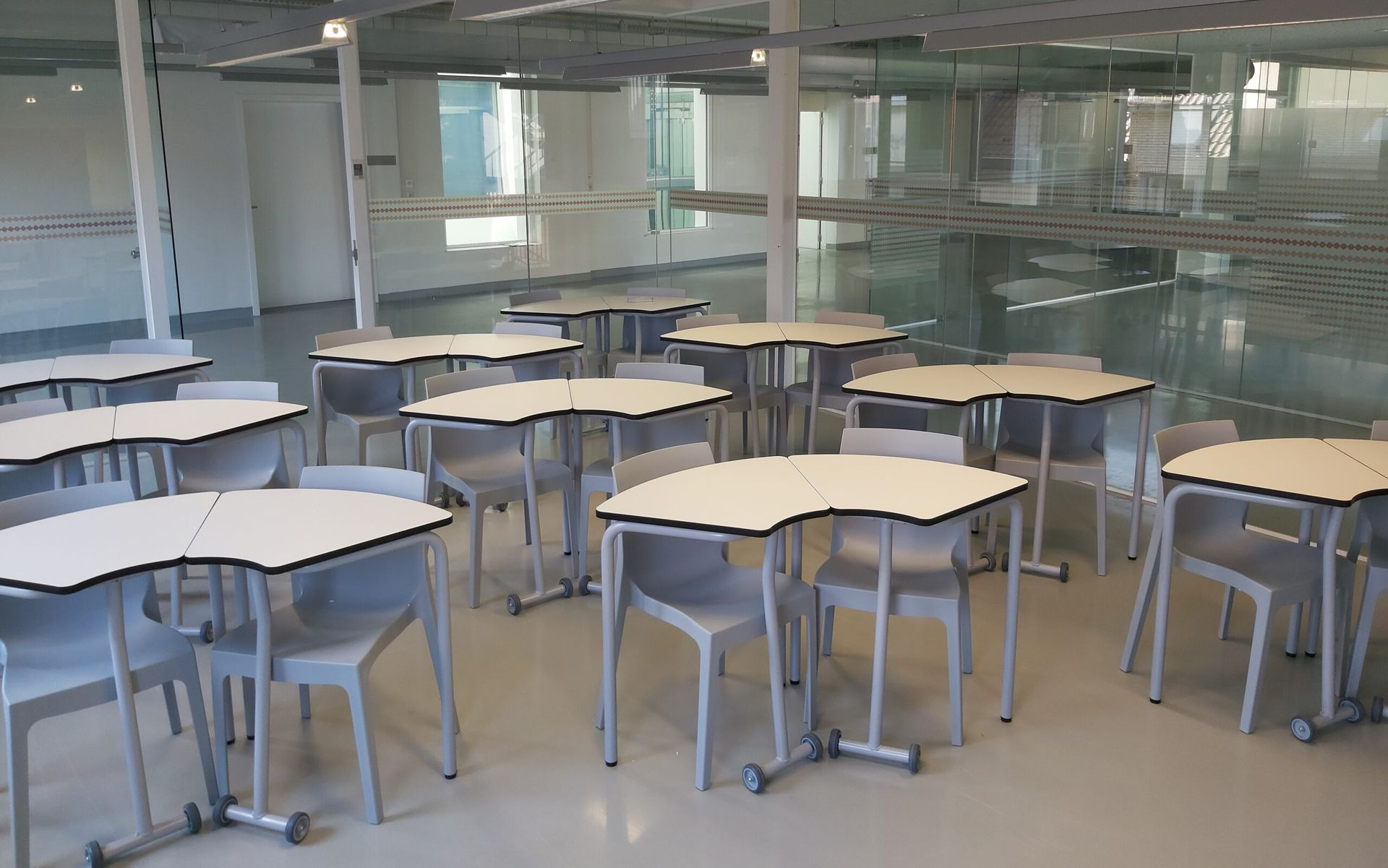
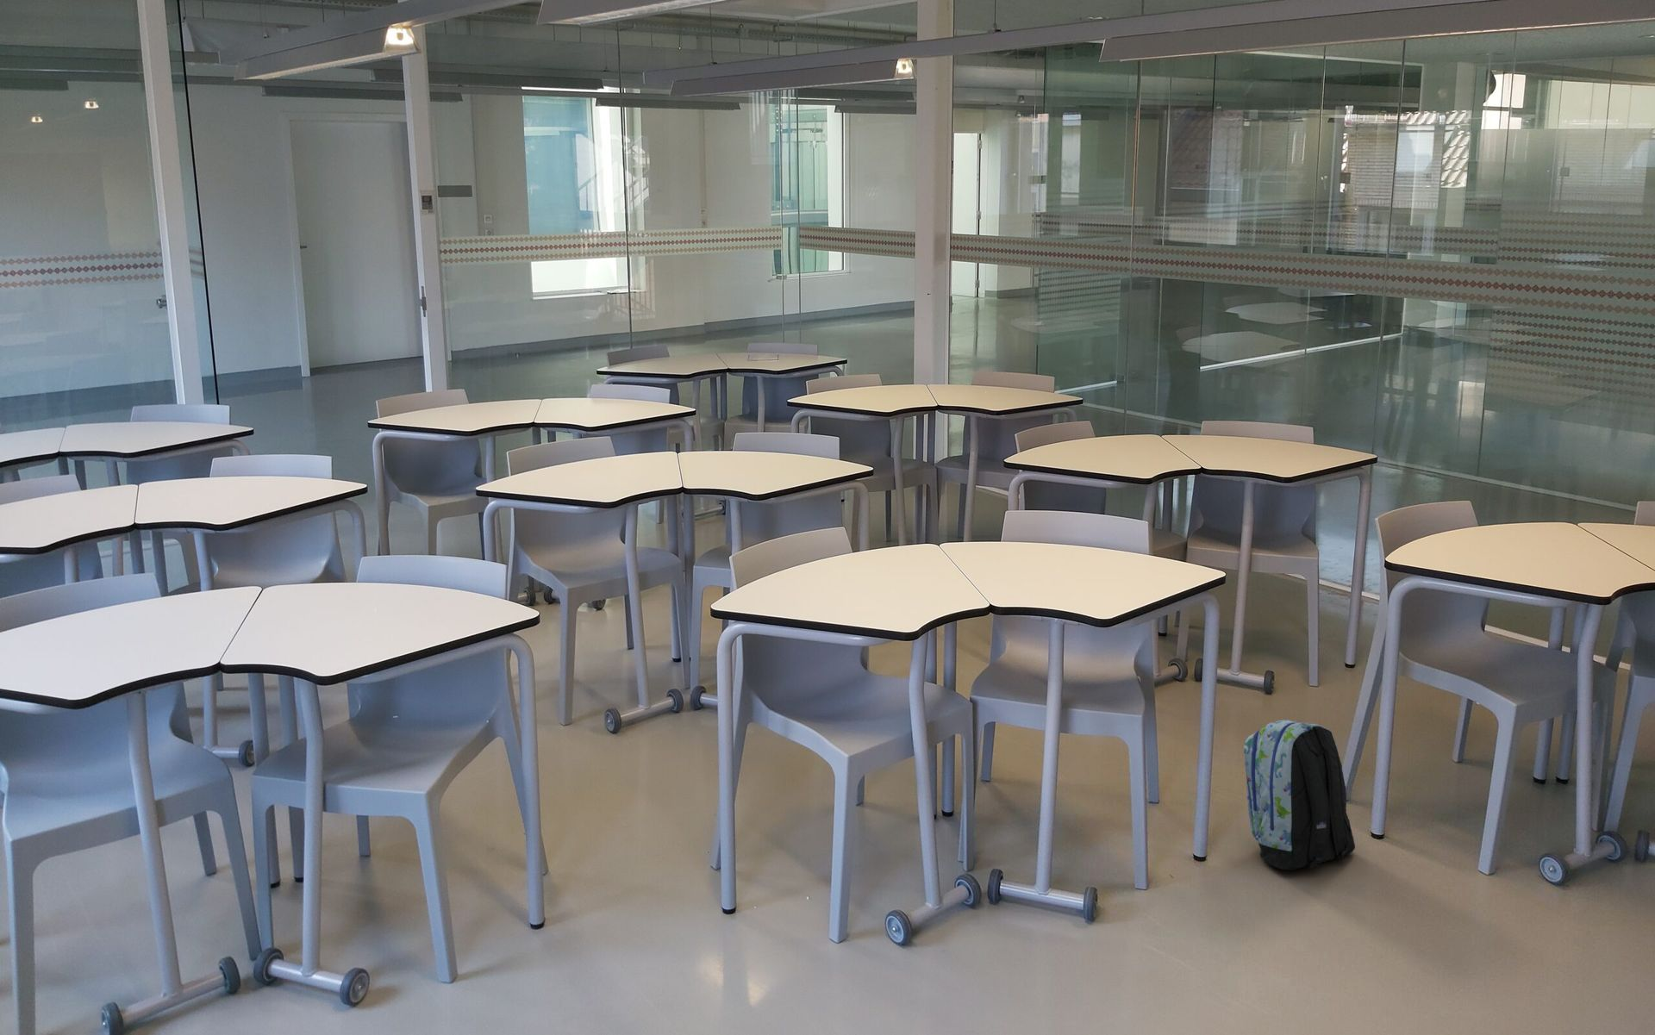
+ backpack [1242,719,1356,870]
